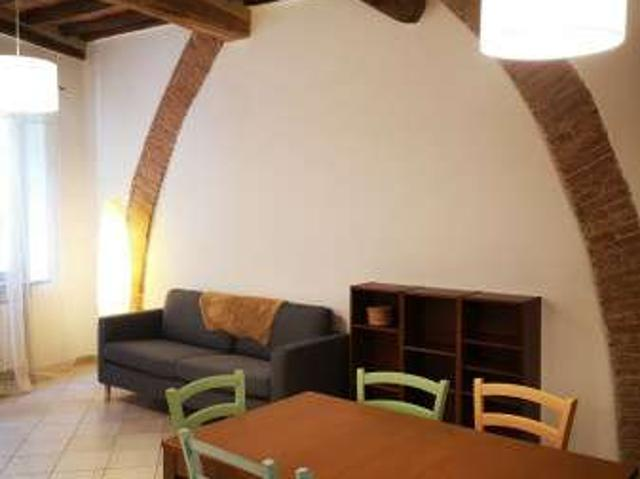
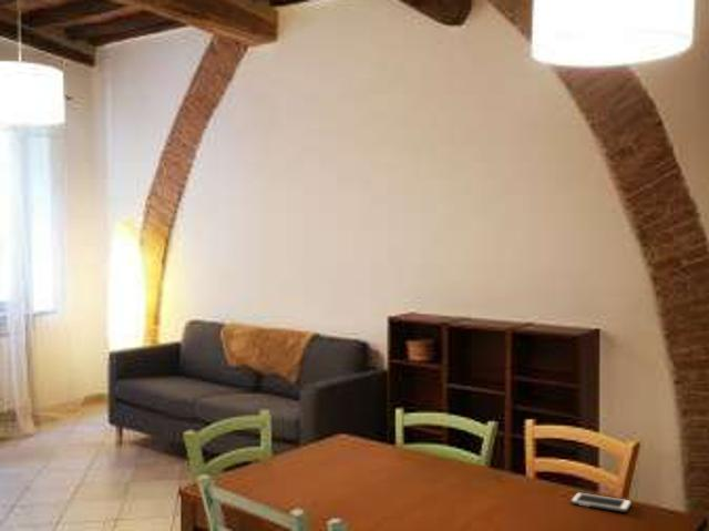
+ cell phone [569,491,633,513]
